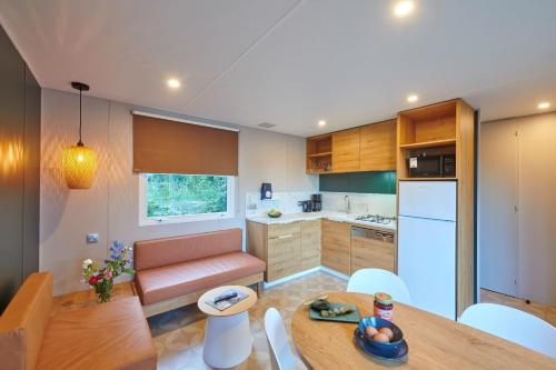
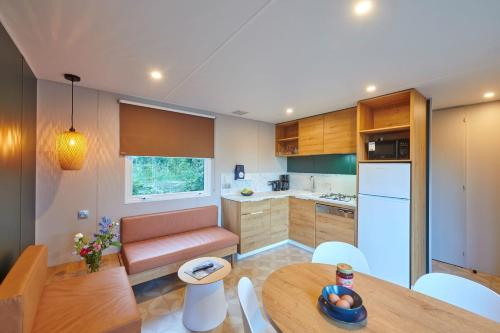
- platter [302,294,361,323]
